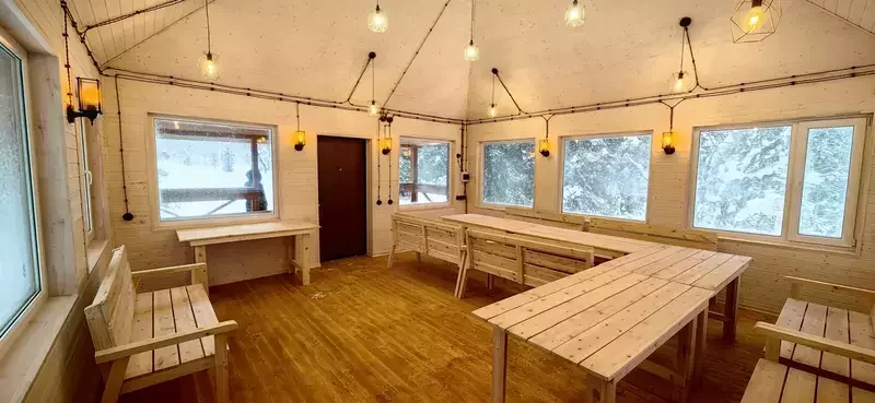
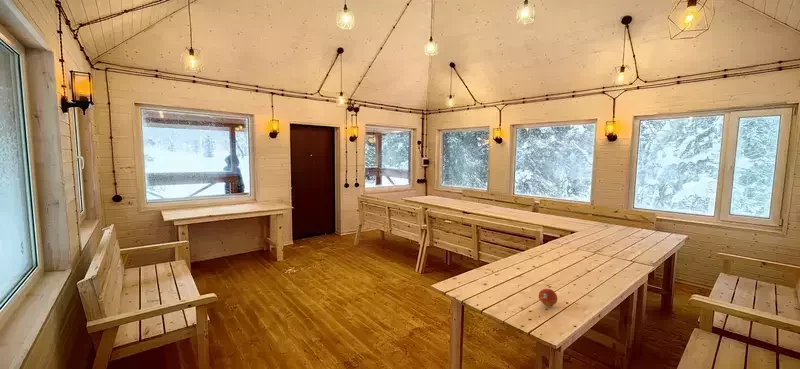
+ fruit [538,288,558,307]
